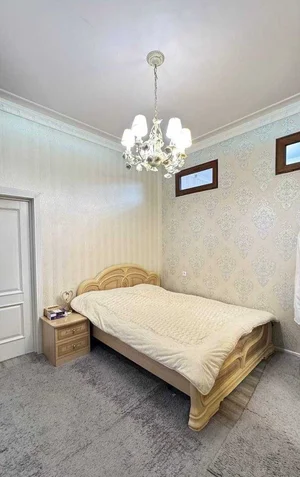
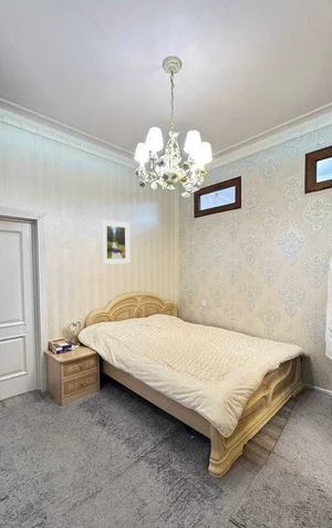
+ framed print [100,219,131,266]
